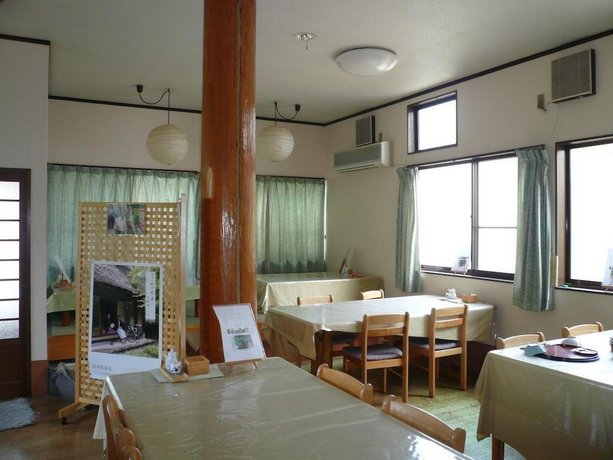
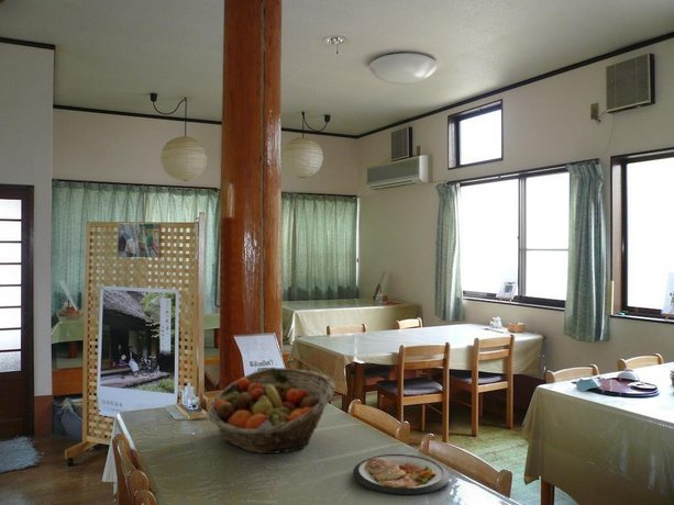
+ fruit basket [207,367,336,454]
+ dish [352,453,451,497]
